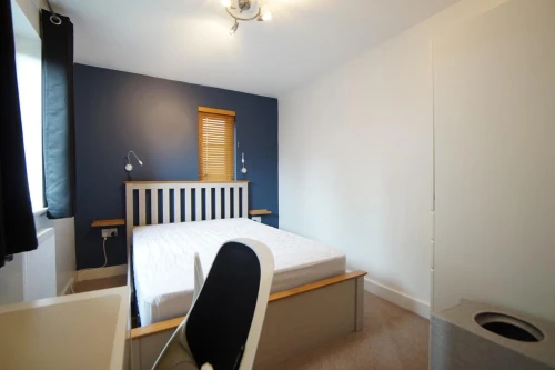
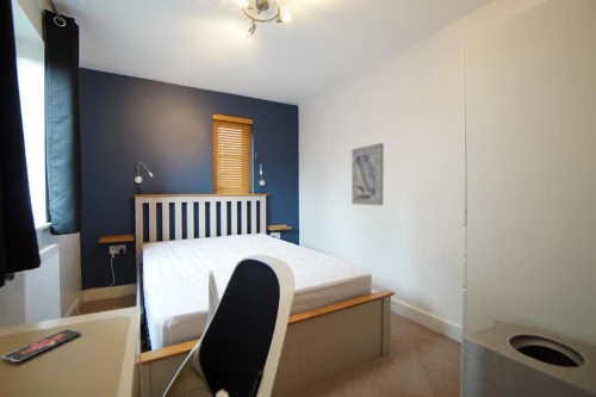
+ wall art [350,142,385,206]
+ smartphone [0,328,82,365]
